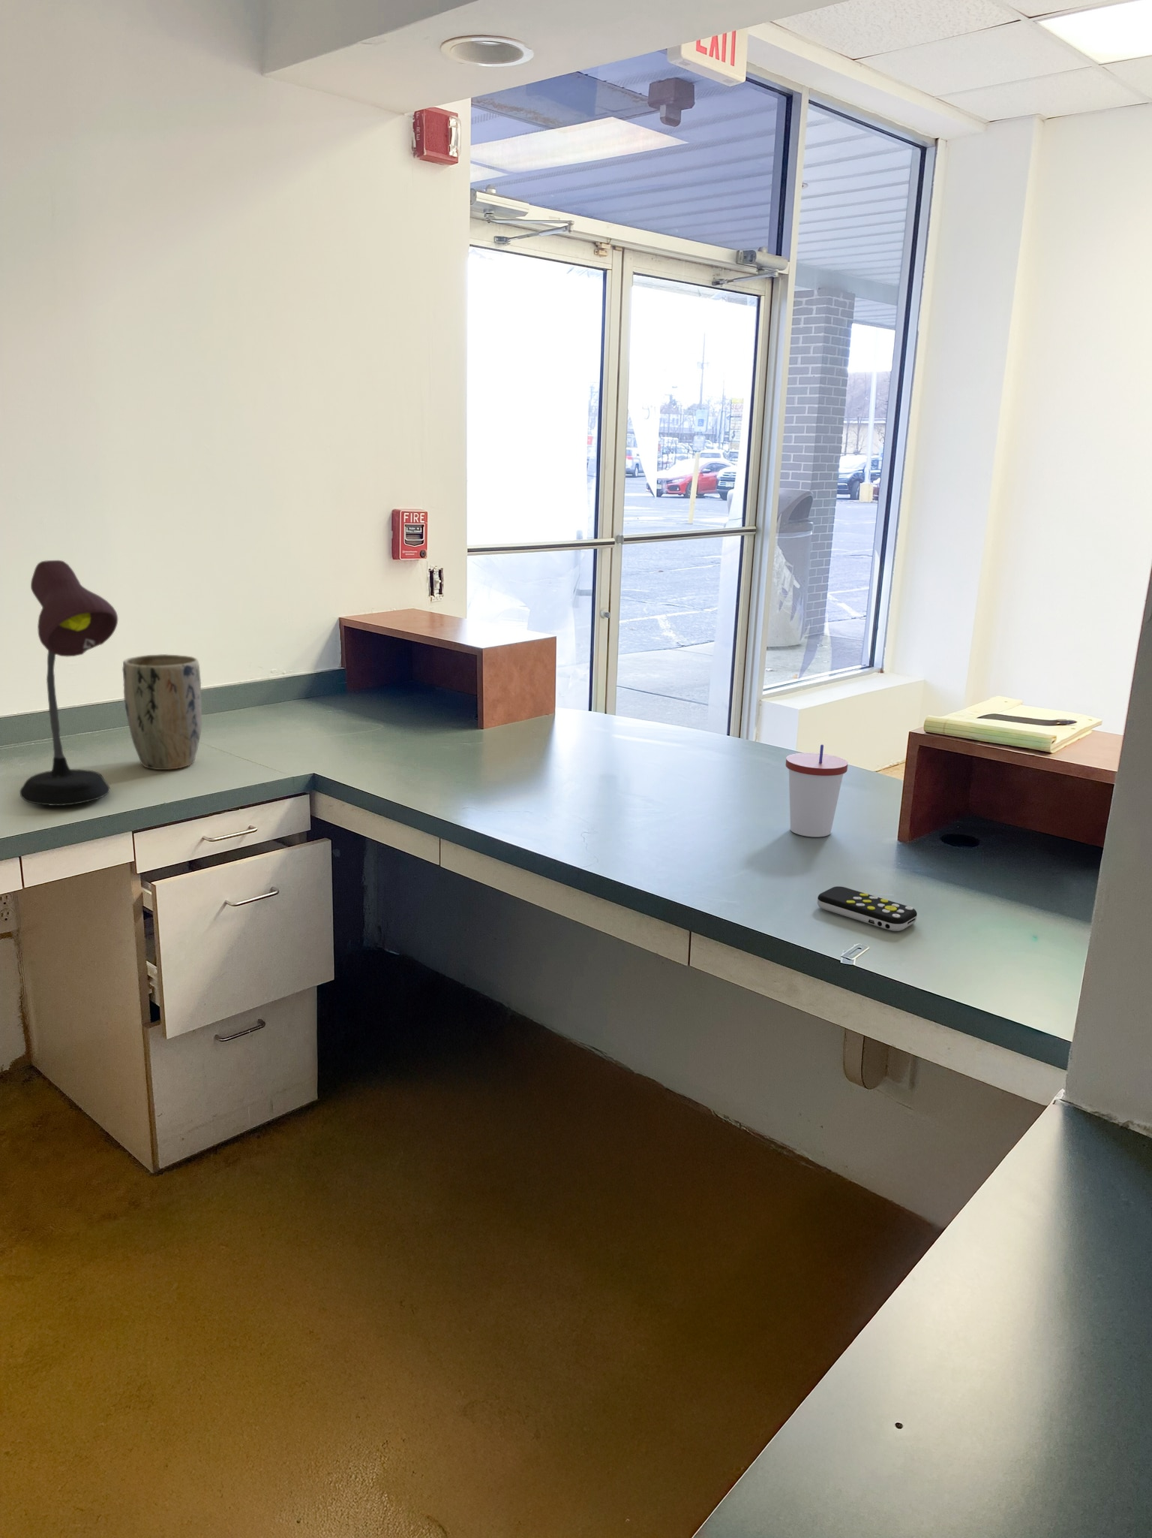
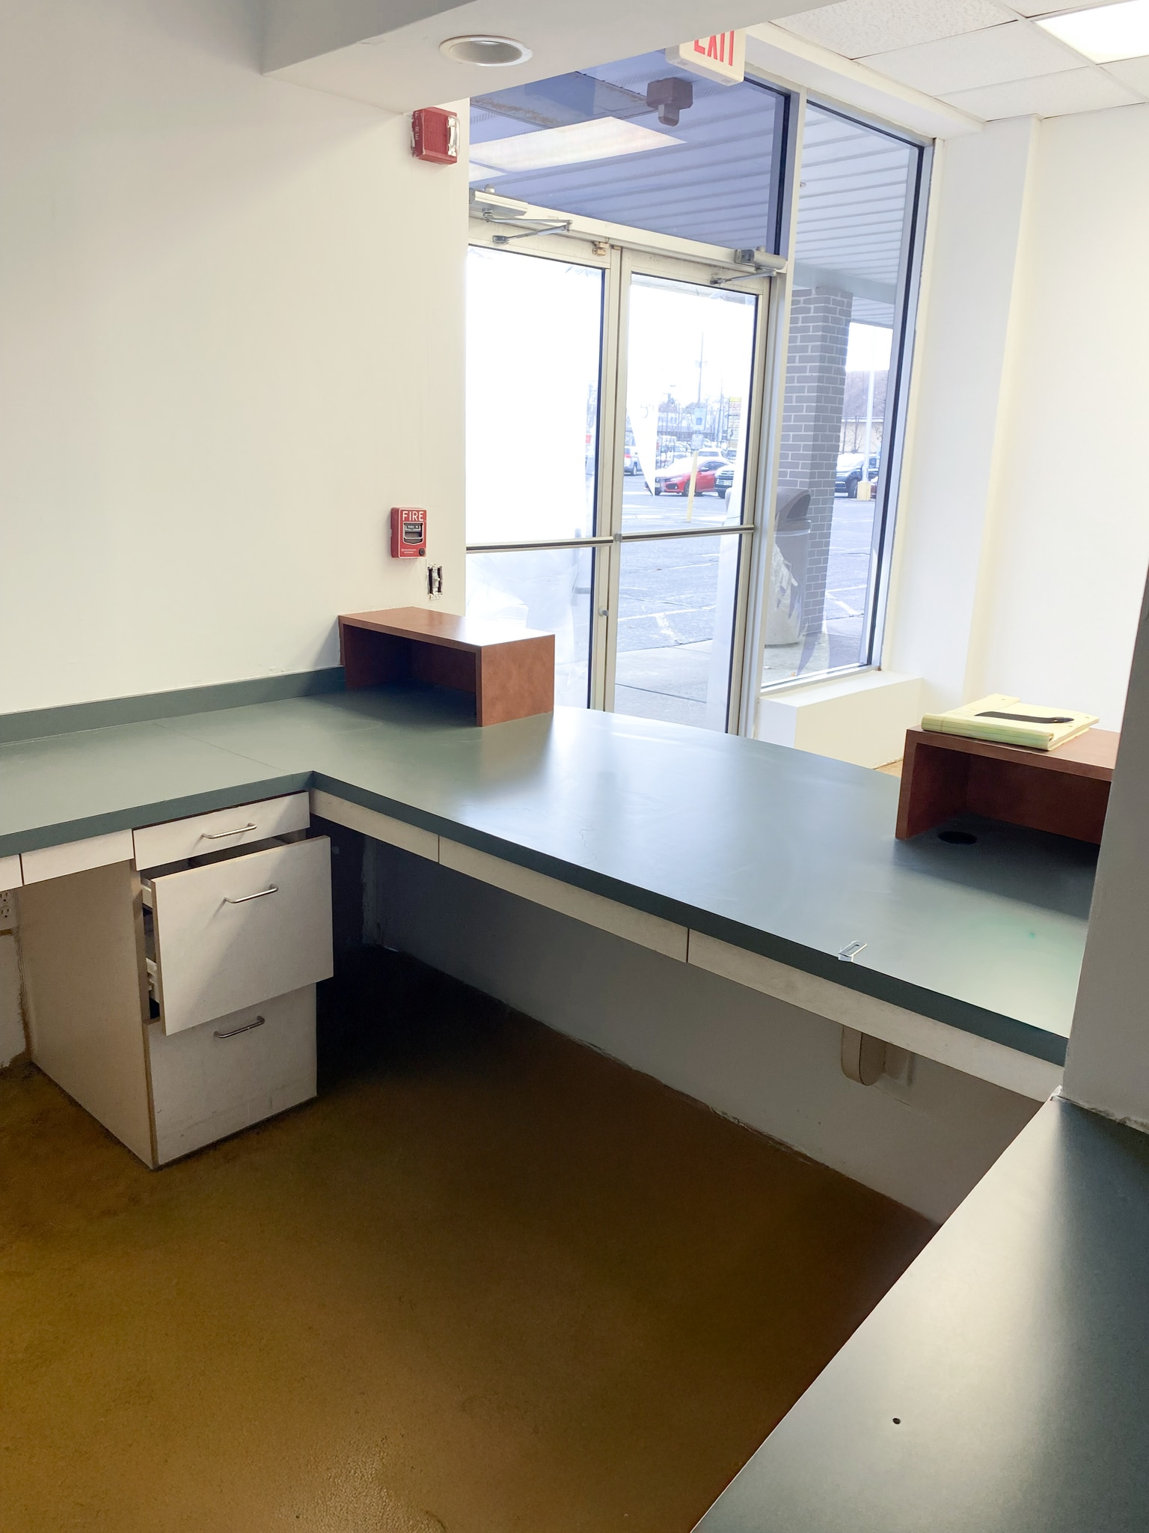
- cup [785,744,848,837]
- remote control [817,885,918,932]
- plant pot [121,654,202,770]
- desk lamp [18,559,119,807]
